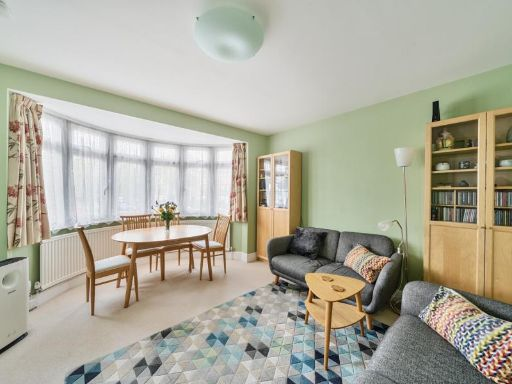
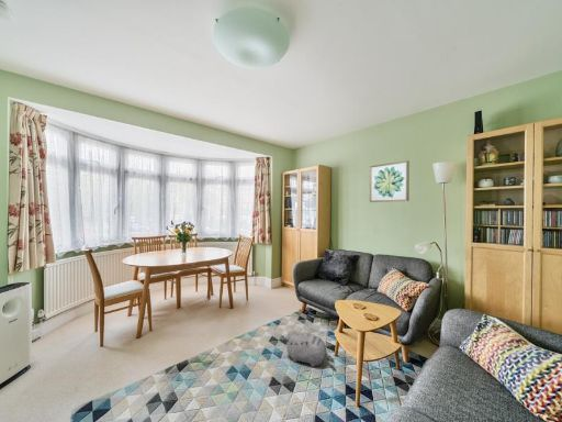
+ wall art [369,159,411,203]
+ plush toy [284,330,335,368]
